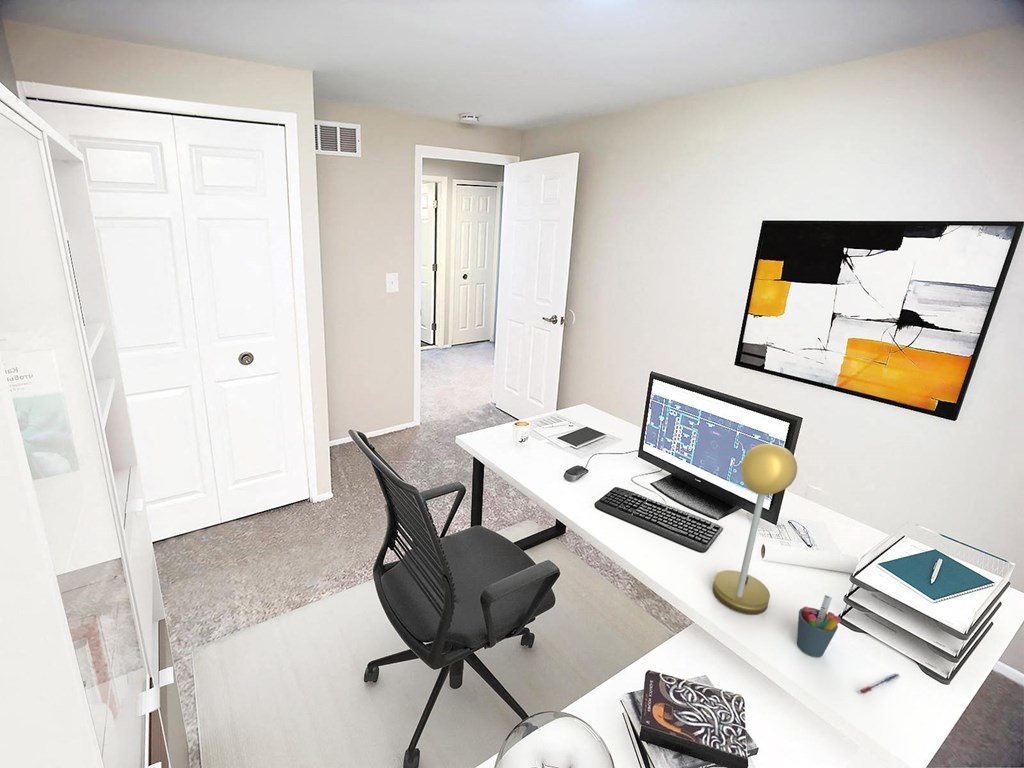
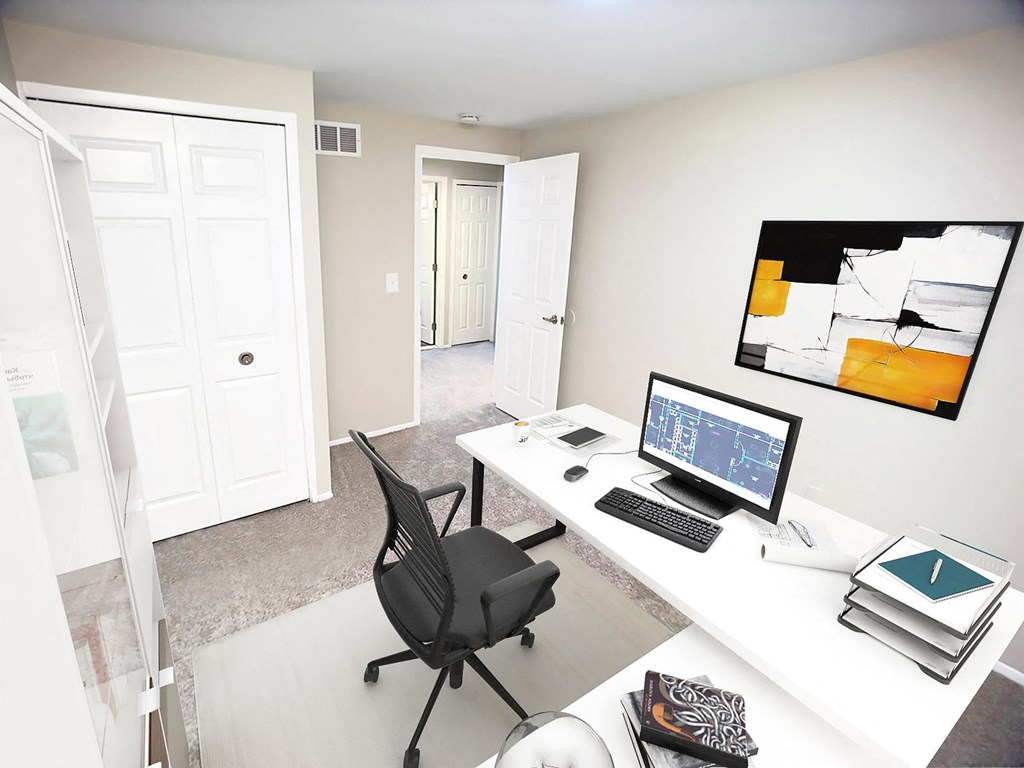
- desk lamp [712,443,798,616]
- pen holder [796,594,842,658]
- pen [858,672,900,695]
